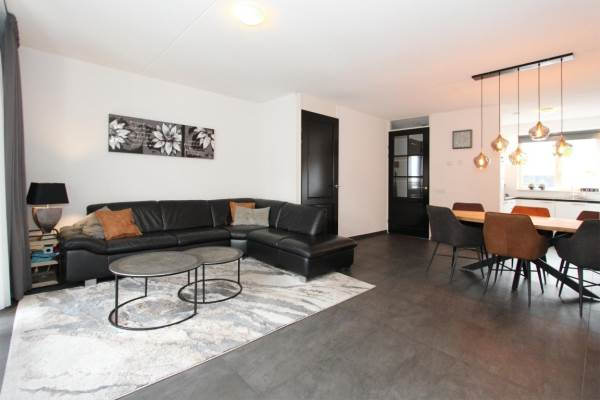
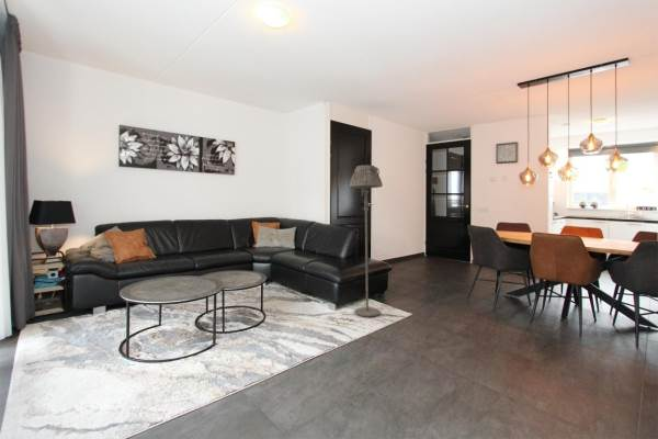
+ floor lamp [348,164,384,318]
